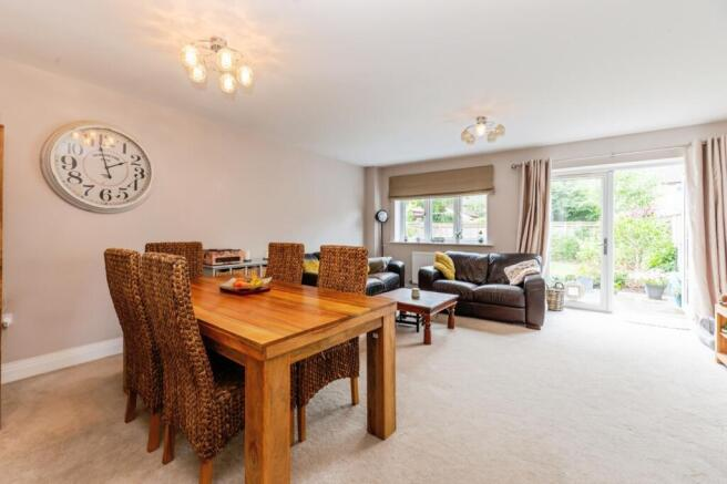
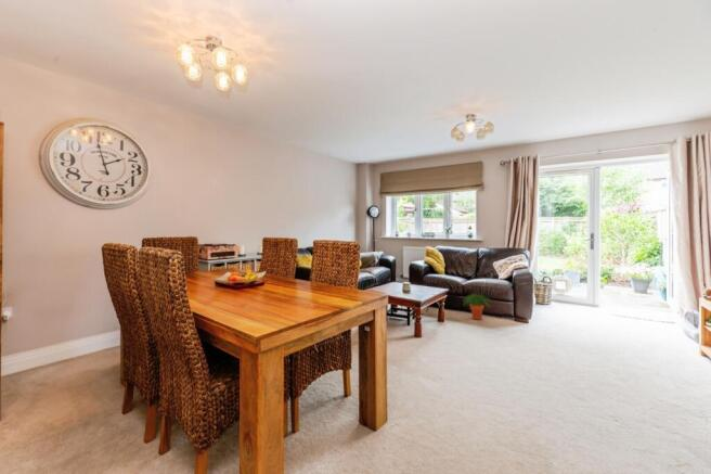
+ potted plant [463,293,493,321]
